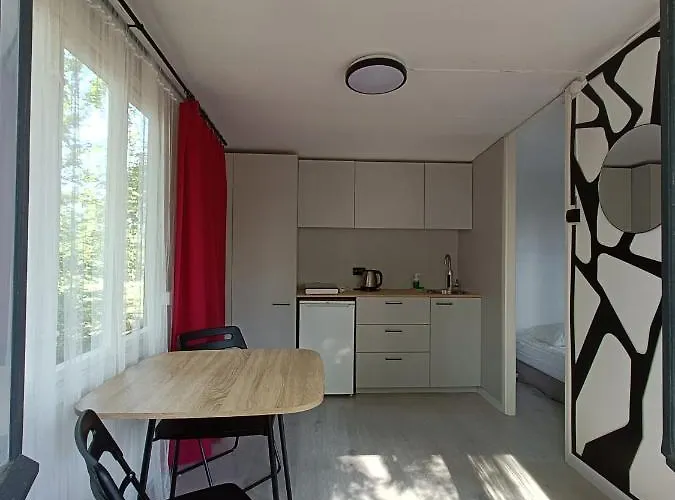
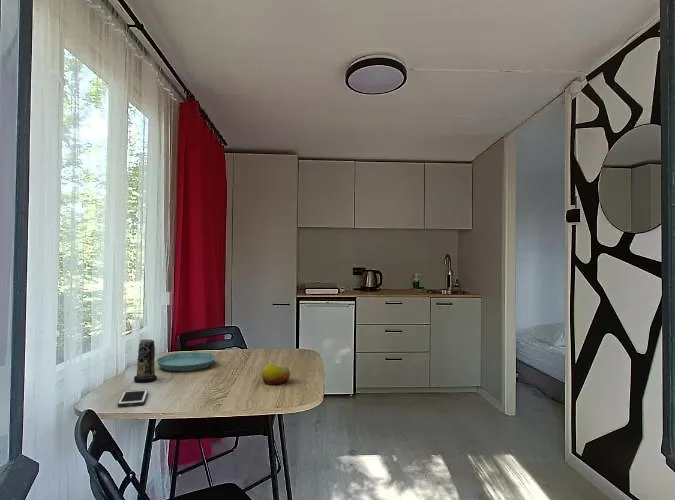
+ candle [133,338,158,383]
+ cell phone [117,388,149,407]
+ fruit [261,363,291,386]
+ saucer [156,352,217,372]
